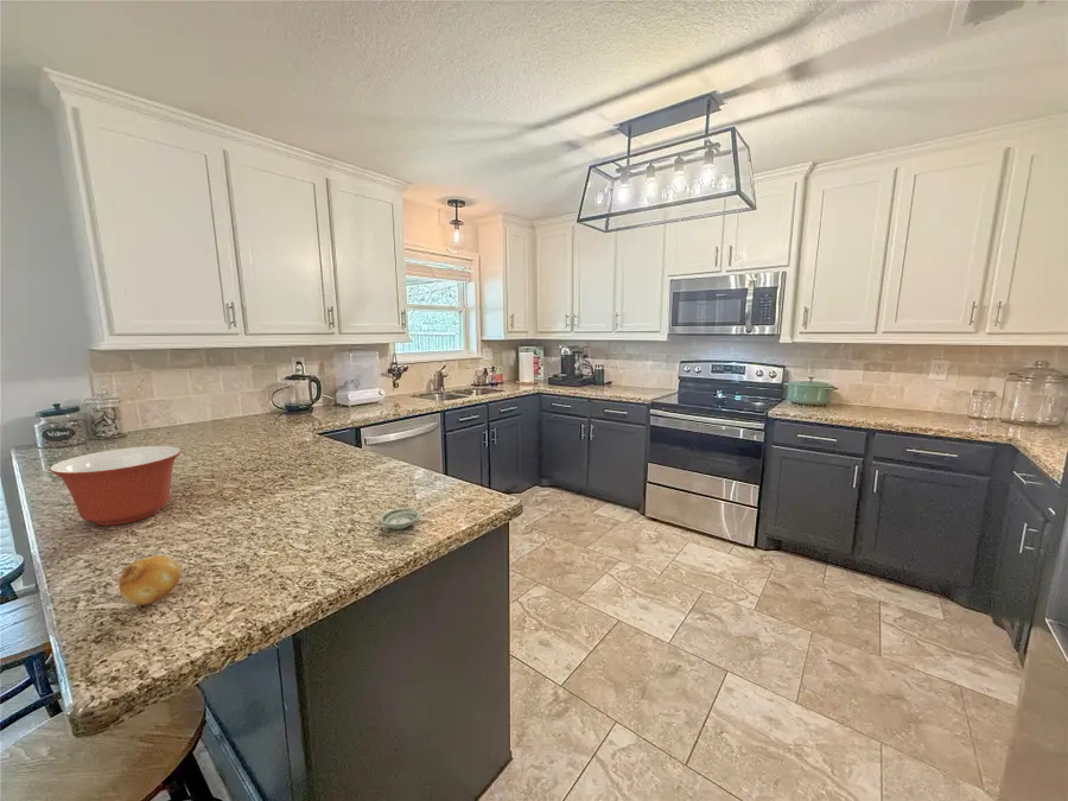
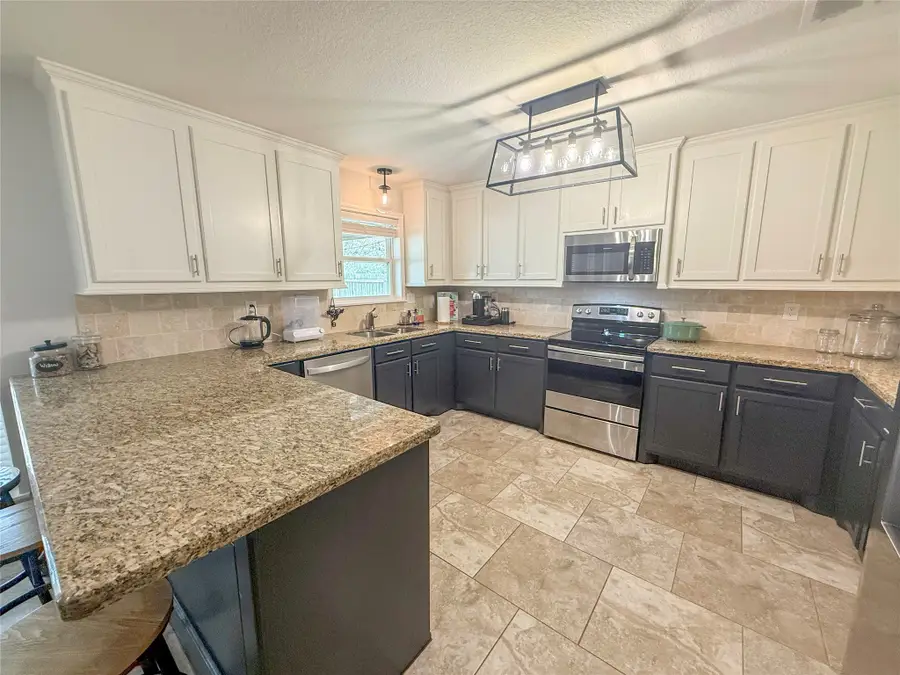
- fruit [117,554,182,606]
- saucer [379,508,421,530]
- mixing bowl [49,445,183,527]
